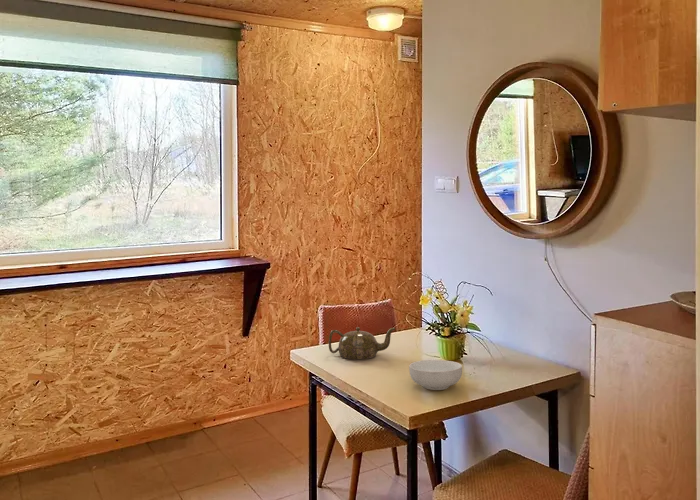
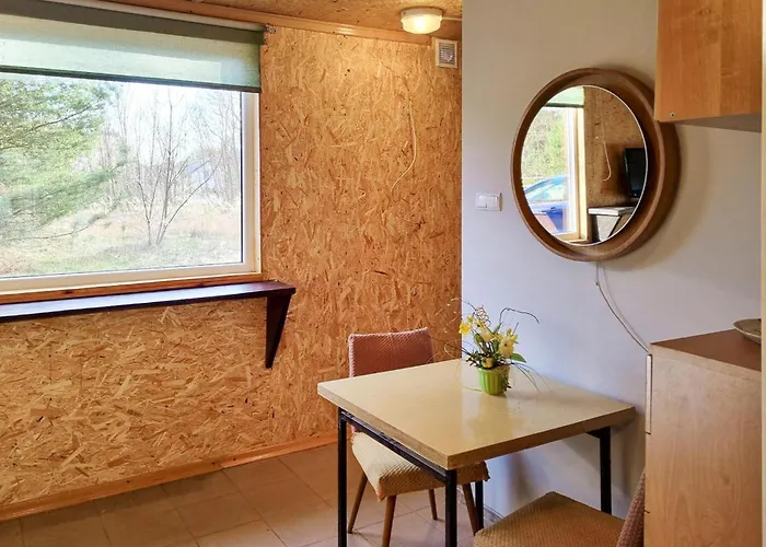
- teapot [328,326,396,360]
- cereal bowl [408,359,463,391]
